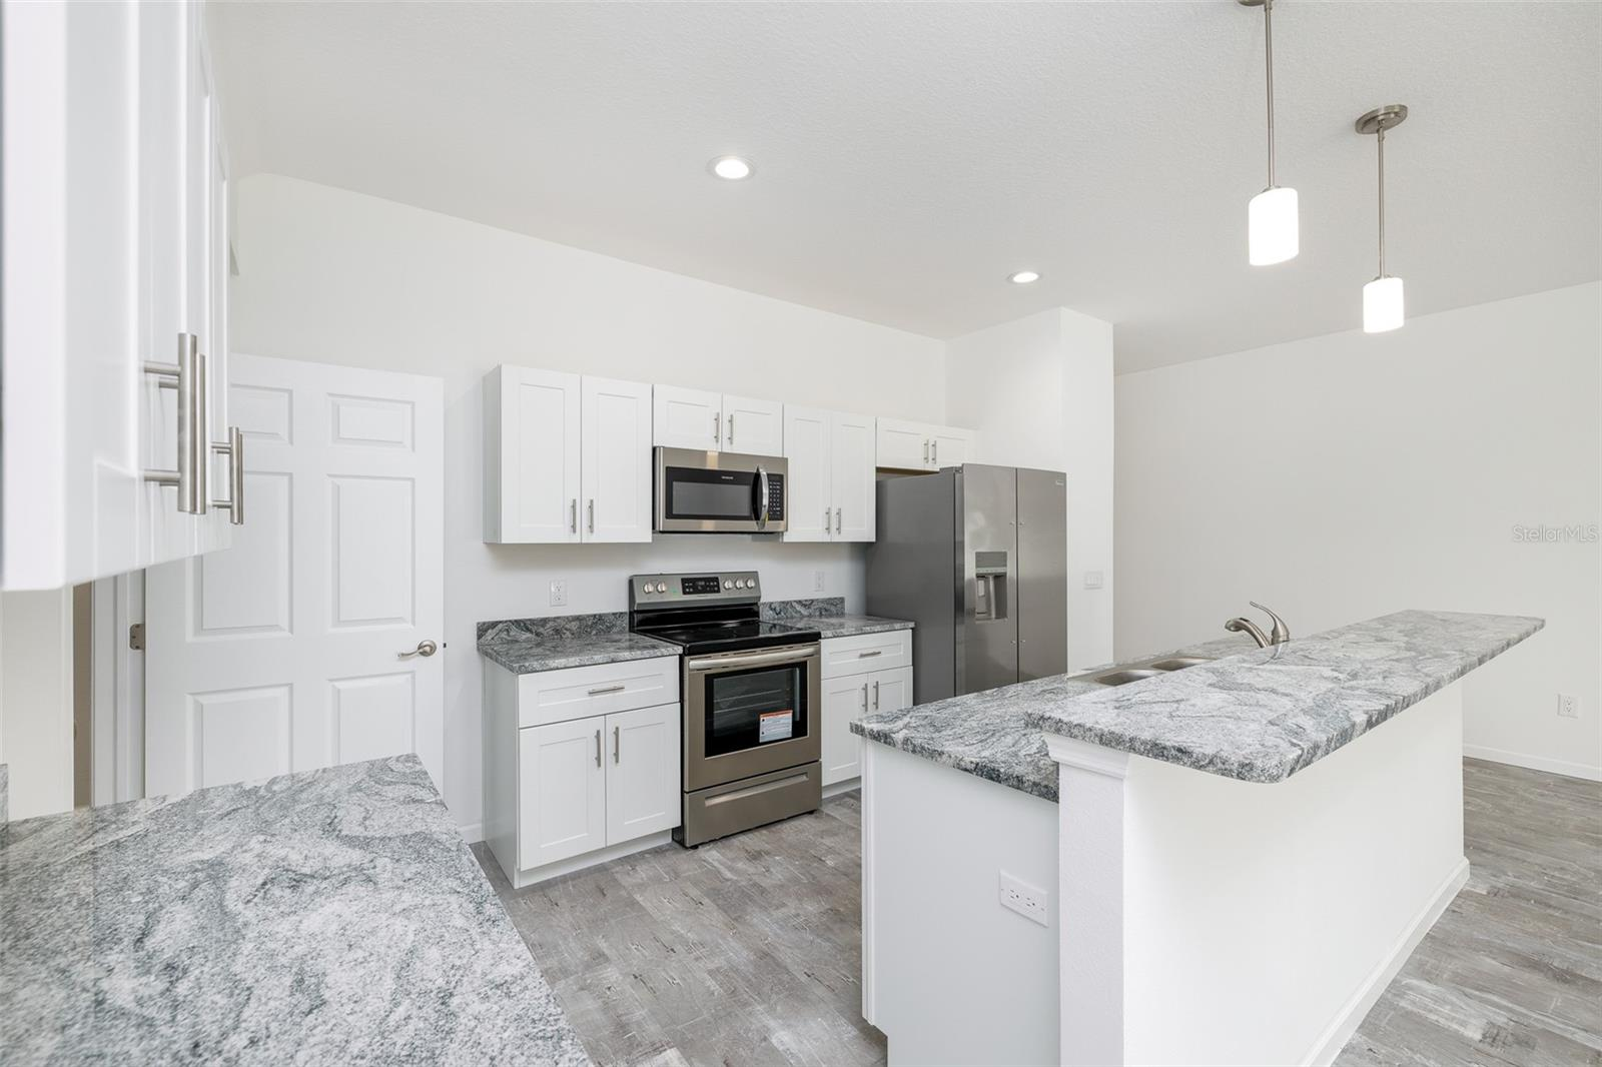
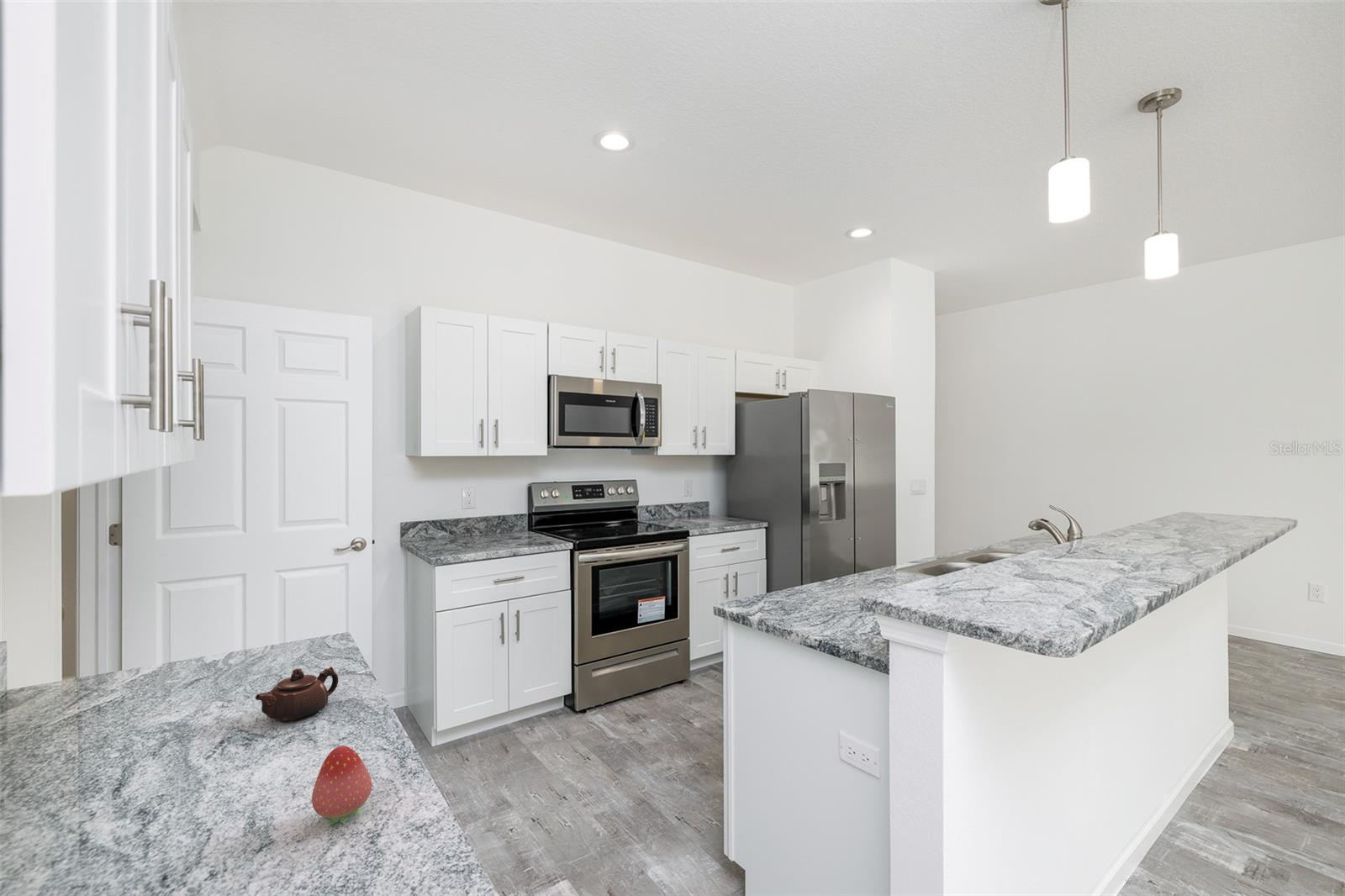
+ teapot [255,667,339,724]
+ fruit [311,745,373,829]
